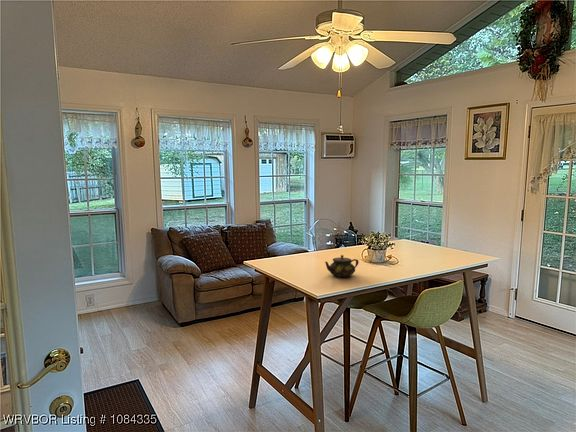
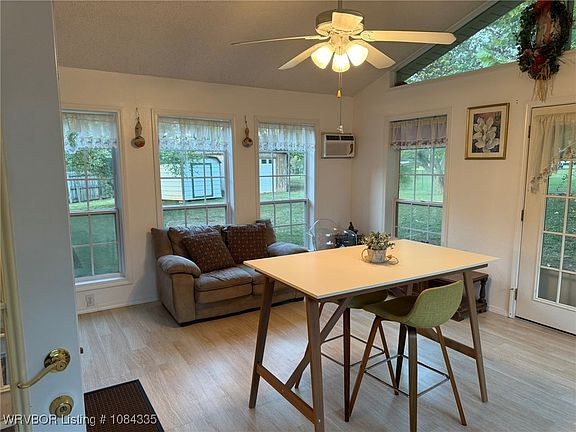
- teapot [324,254,360,278]
